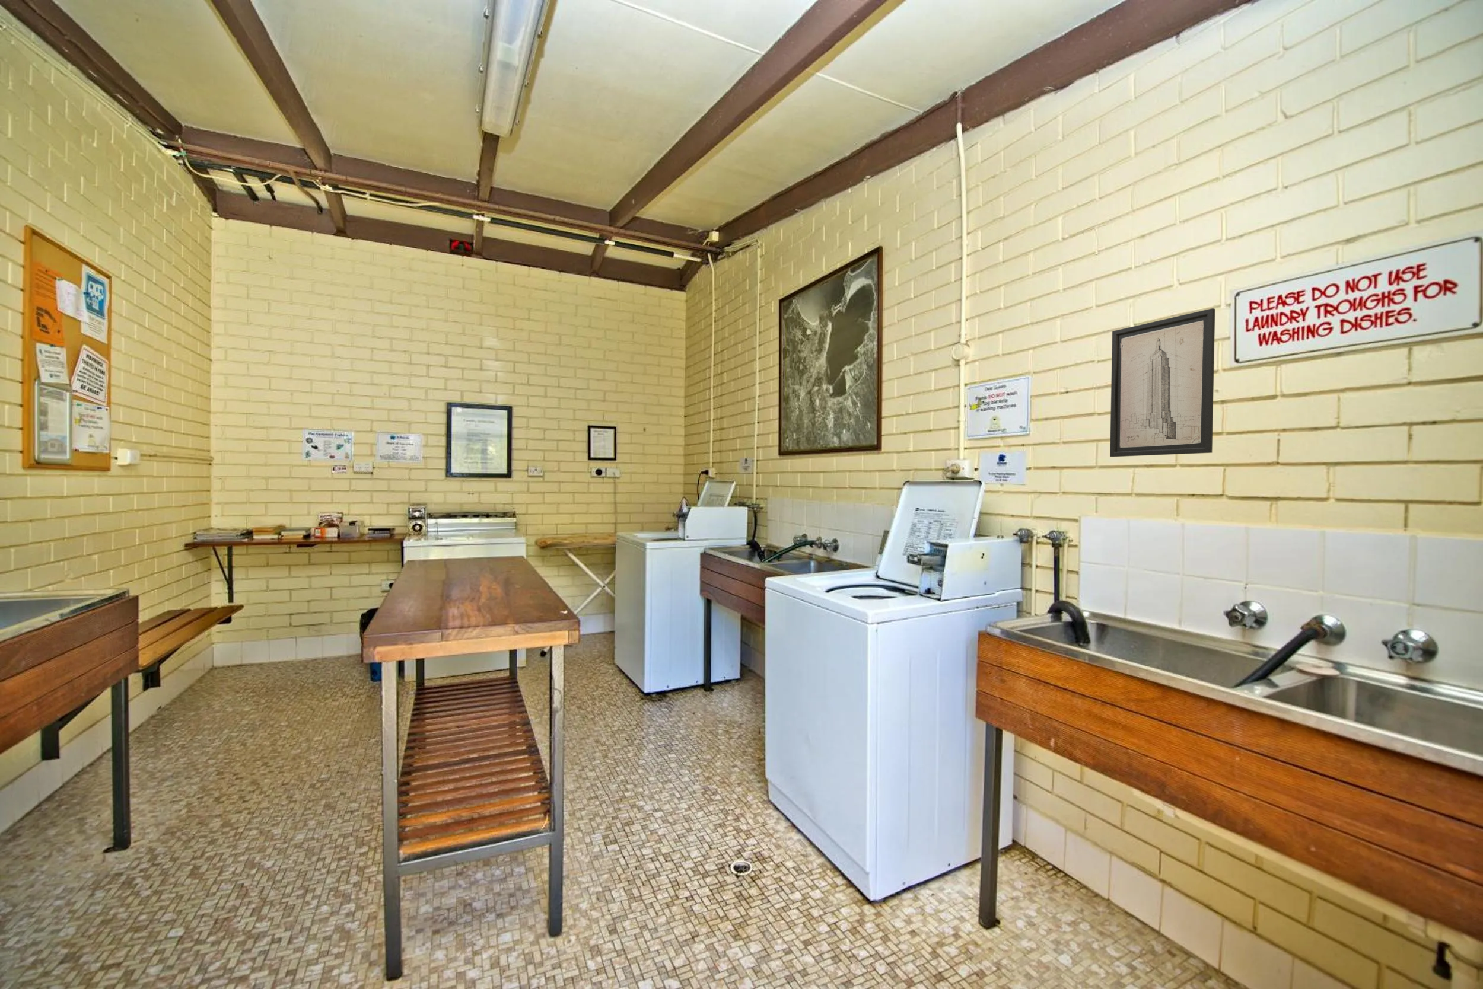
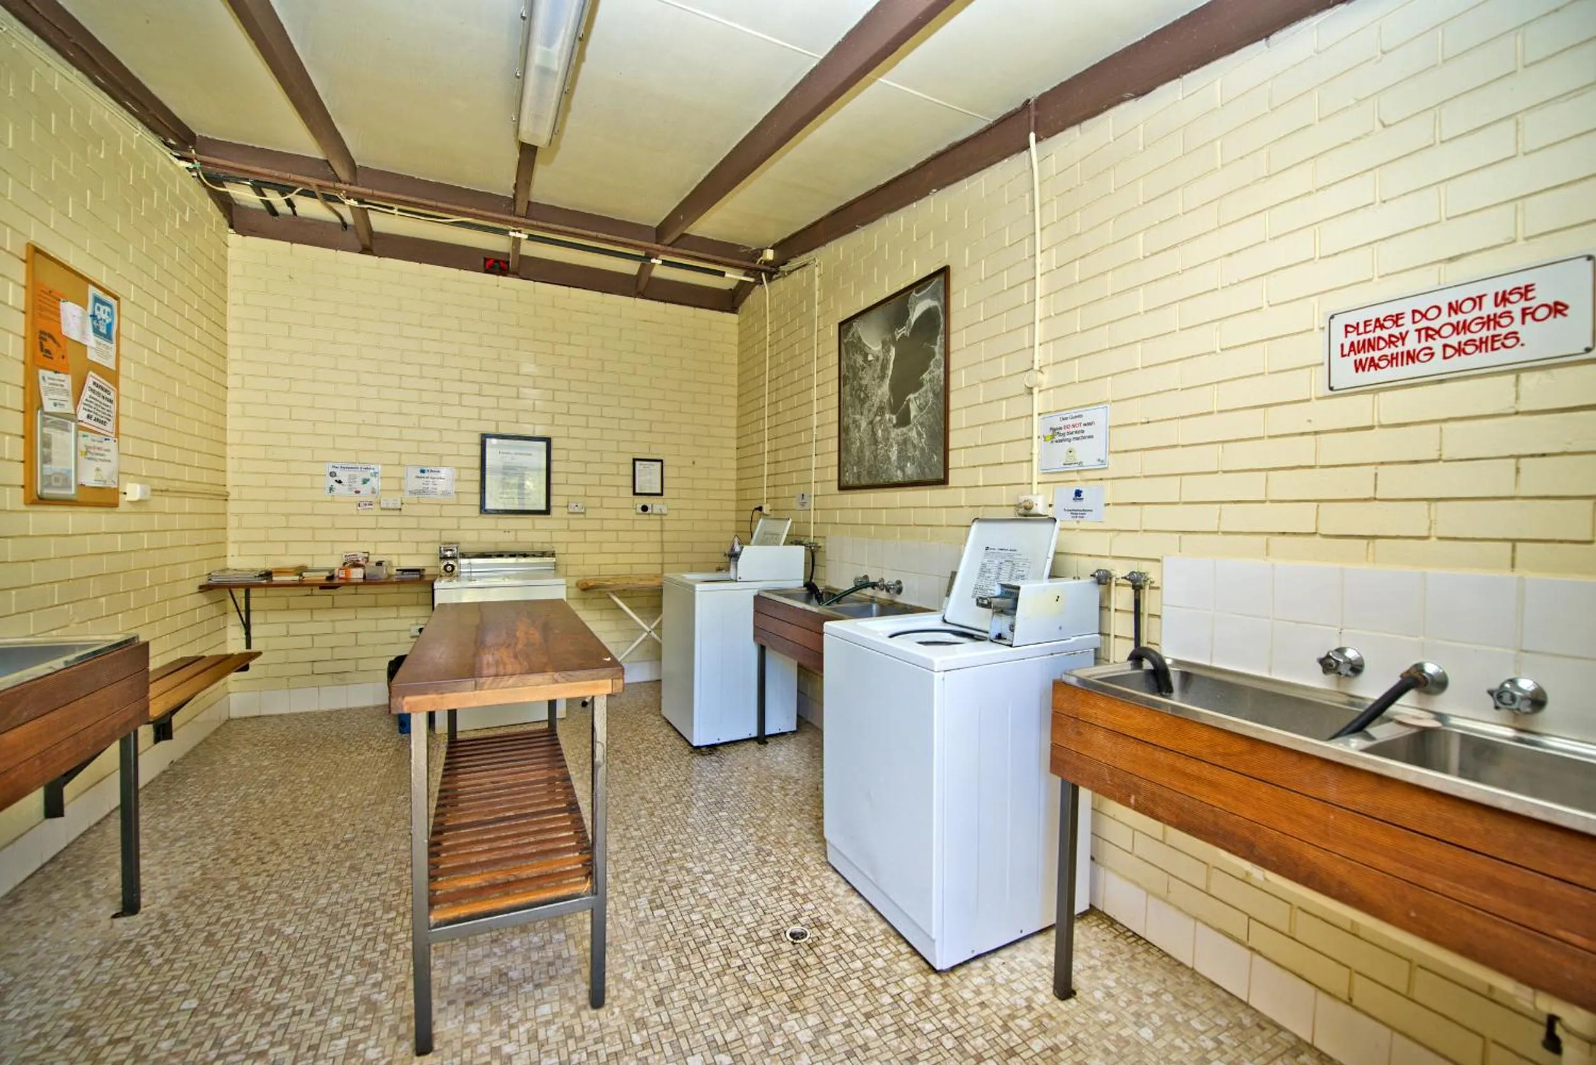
- wall art [1110,308,1216,457]
